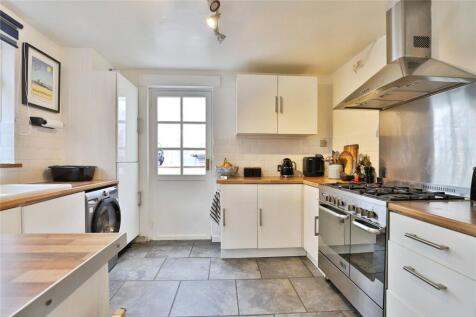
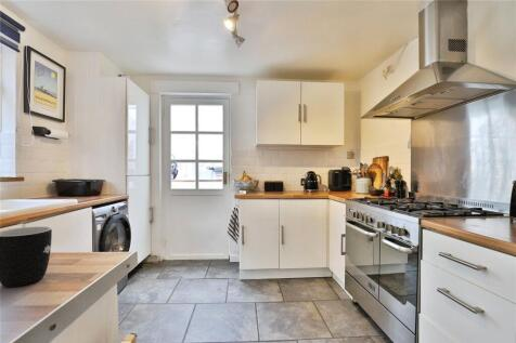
+ mug [0,225,53,288]
